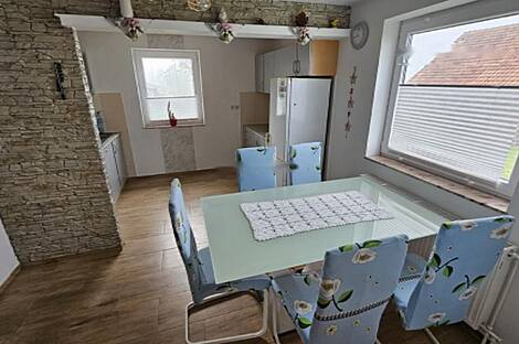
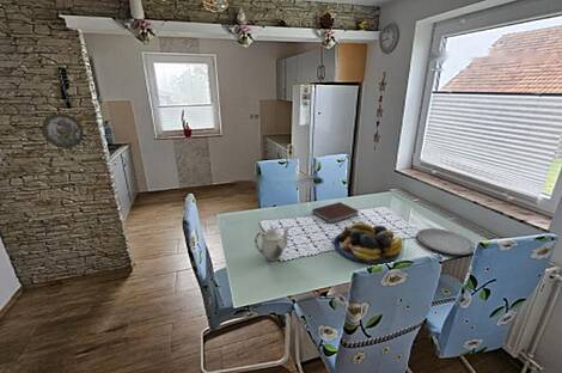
+ decorative plate [41,112,85,149]
+ teapot [253,225,291,262]
+ notebook [311,201,360,225]
+ plate [416,227,476,256]
+ fruit bowl [332,220,404,265]
